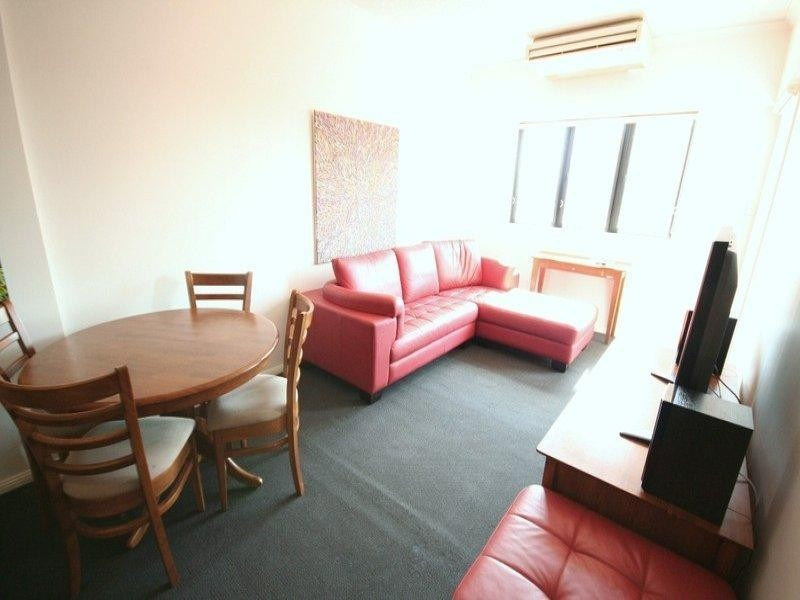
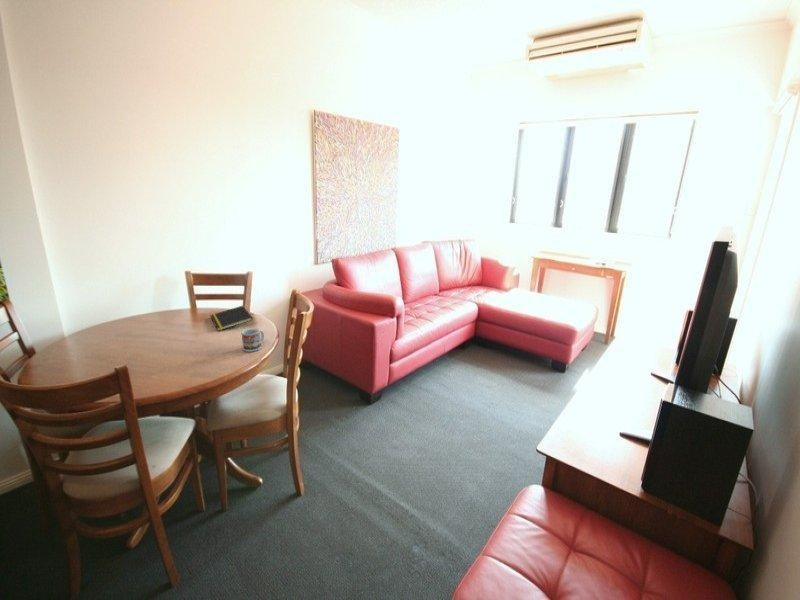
+ notepad [209,305,254,332]
+ cup [240,328,265,353]
